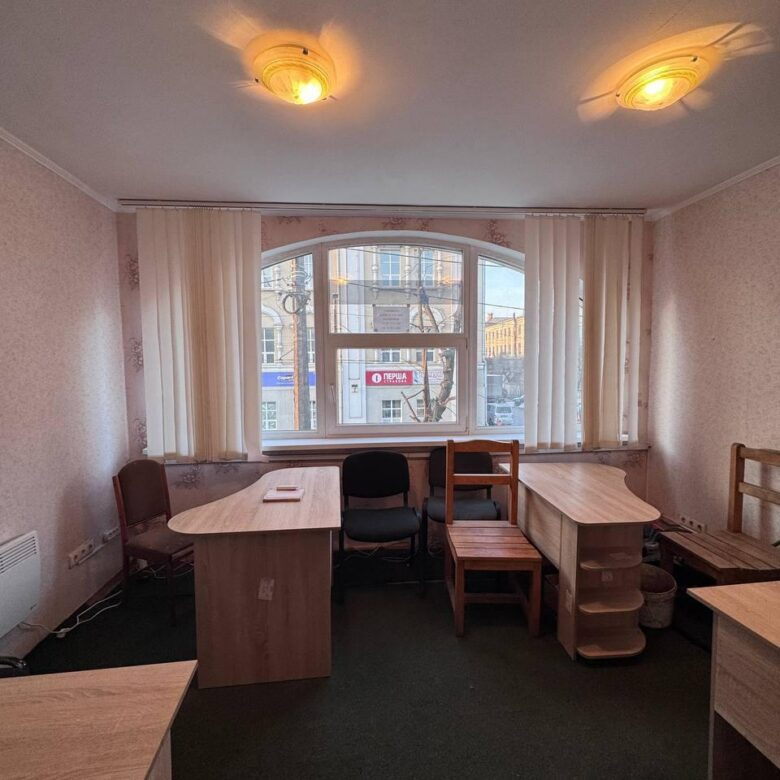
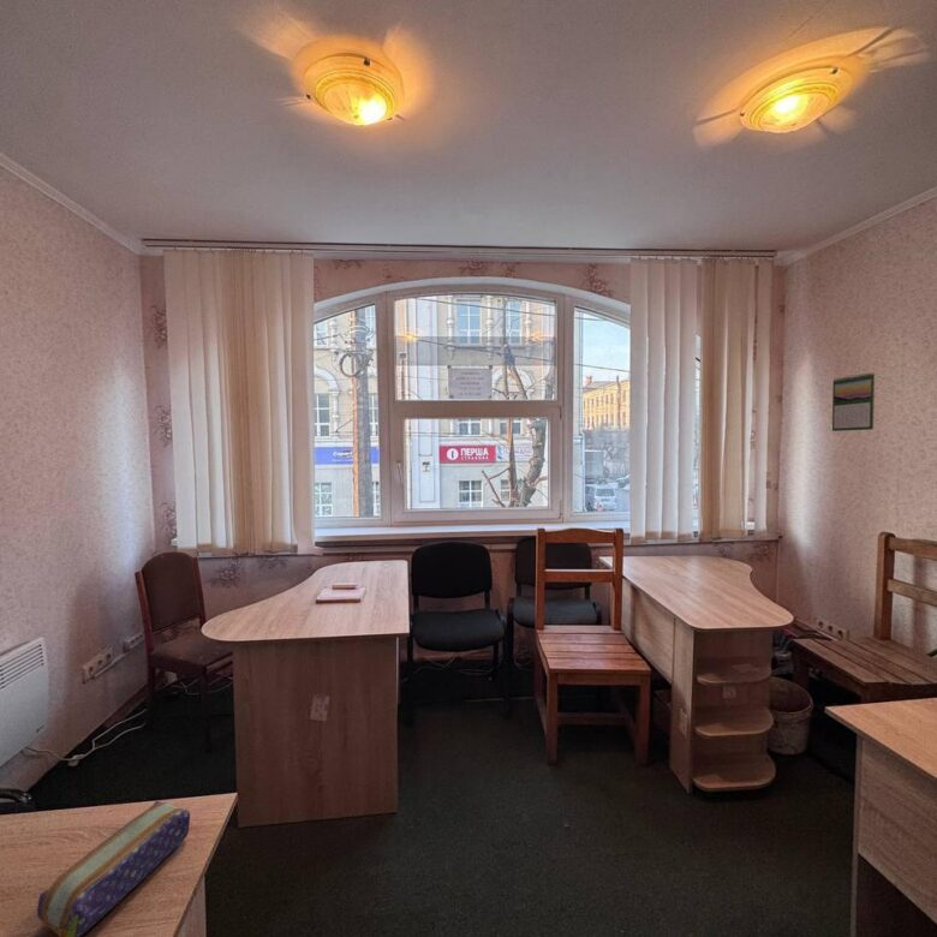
+ pencil case [36,800,191,937]
+ calendar [831,371,876,432]
